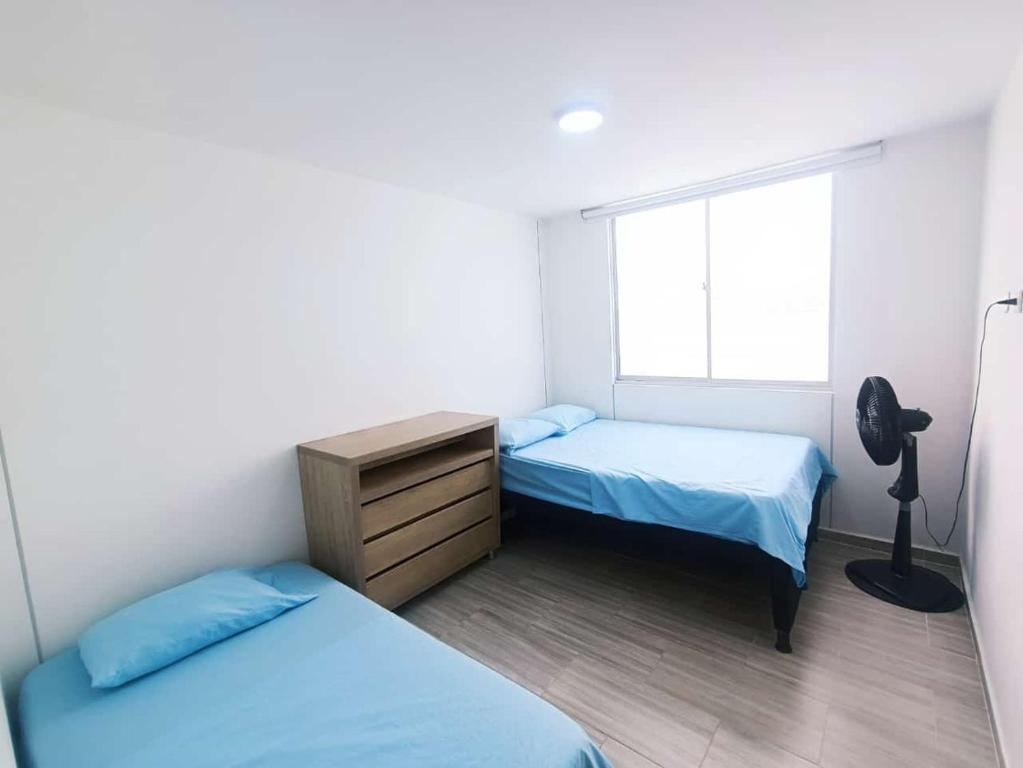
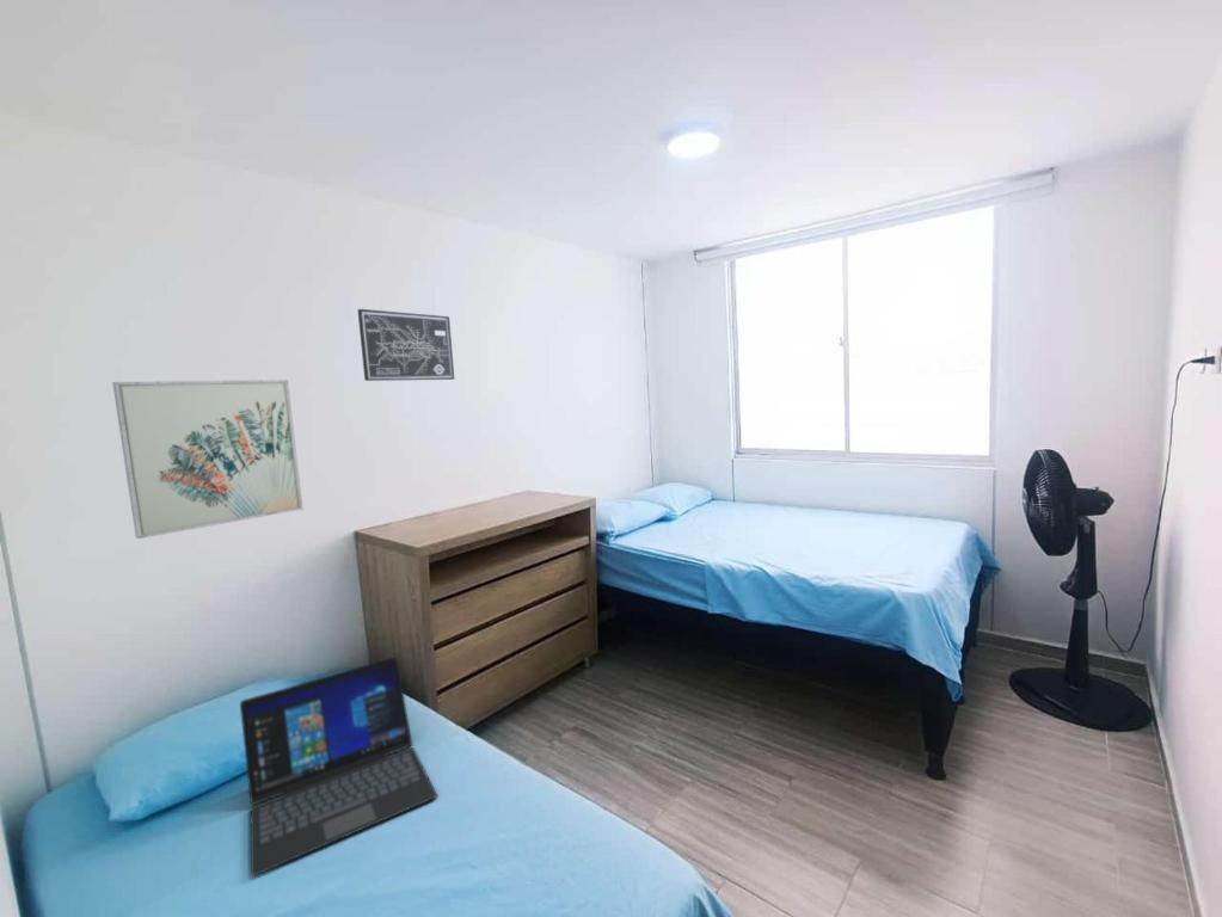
+ wall art [111,379,305,540]
+ wall art [356,308,455,382]
+ laptop [239,657,438,878]
